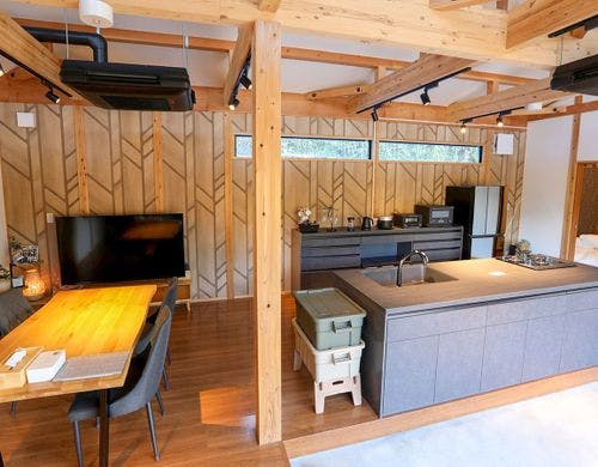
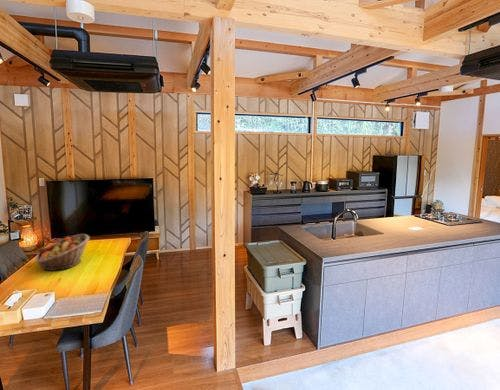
+ fruit basket [34,233,91,272]
